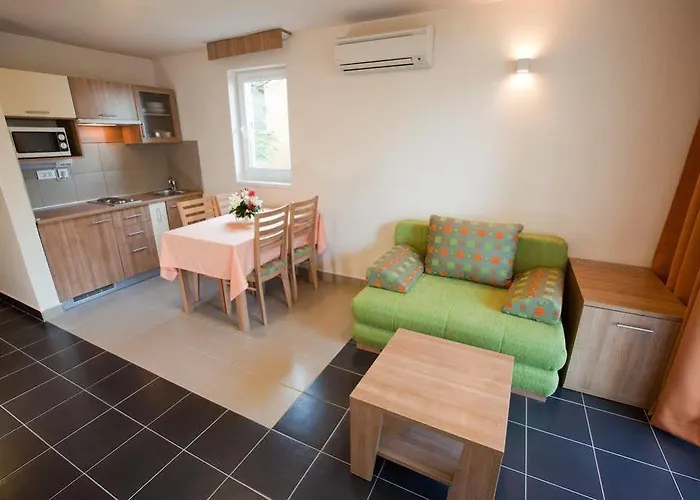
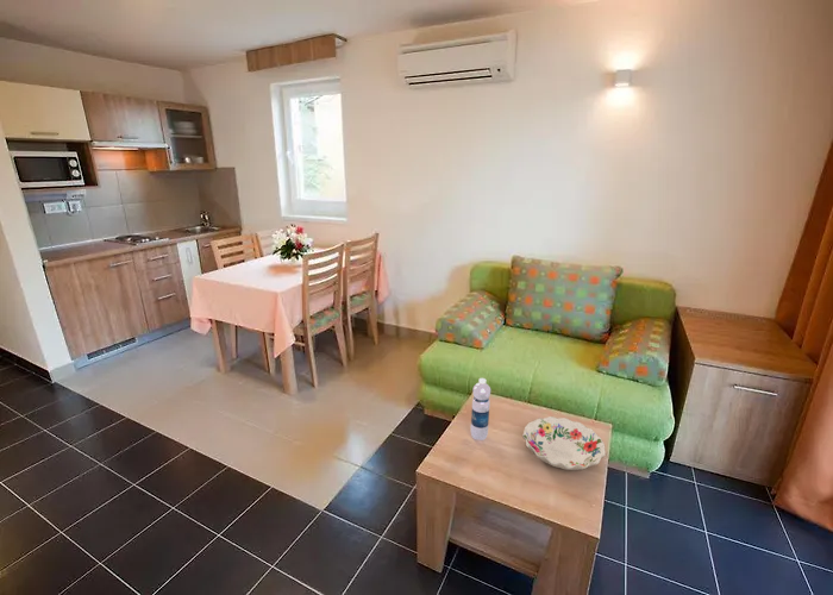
+ decorative bowl [522,415,607,471]
+ water bottle [470,377,491,441]
